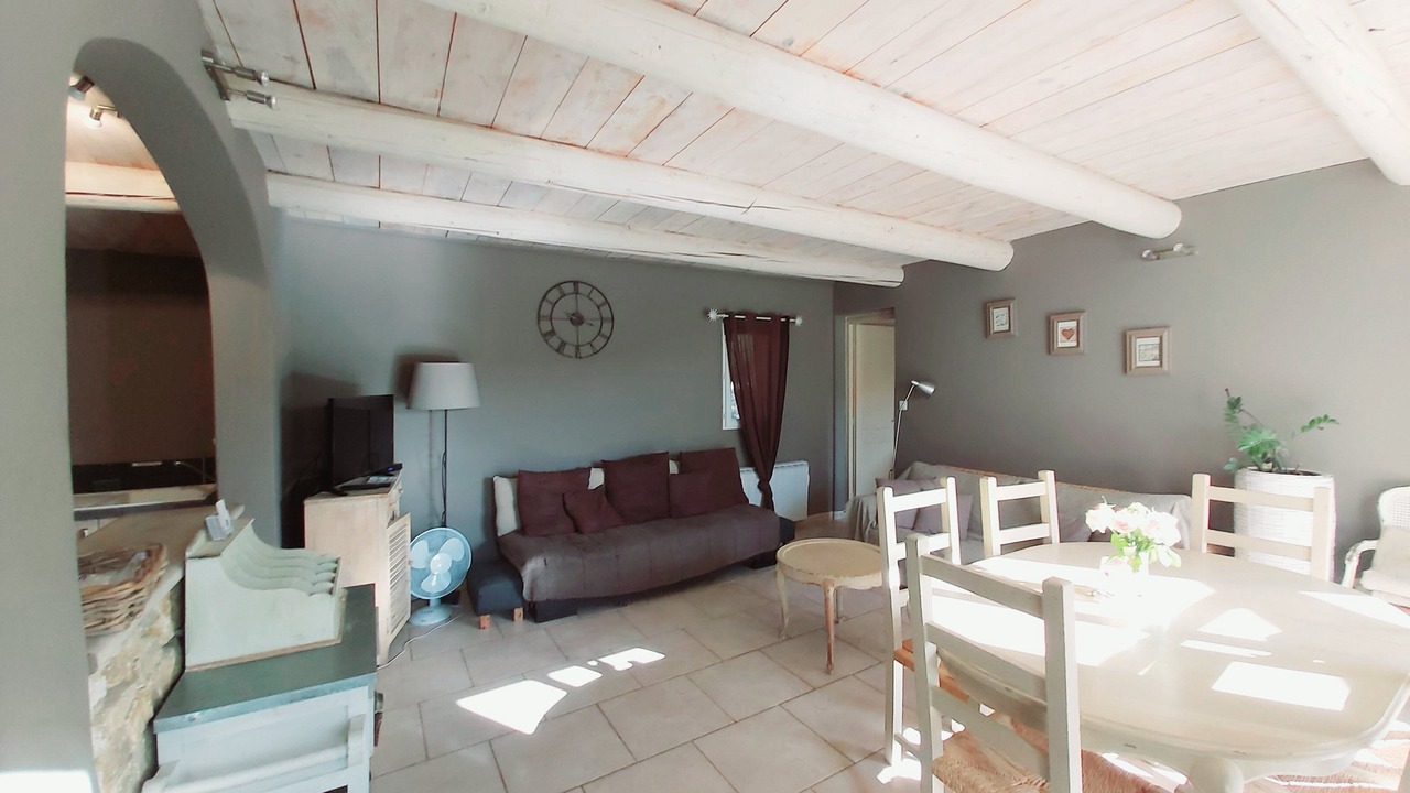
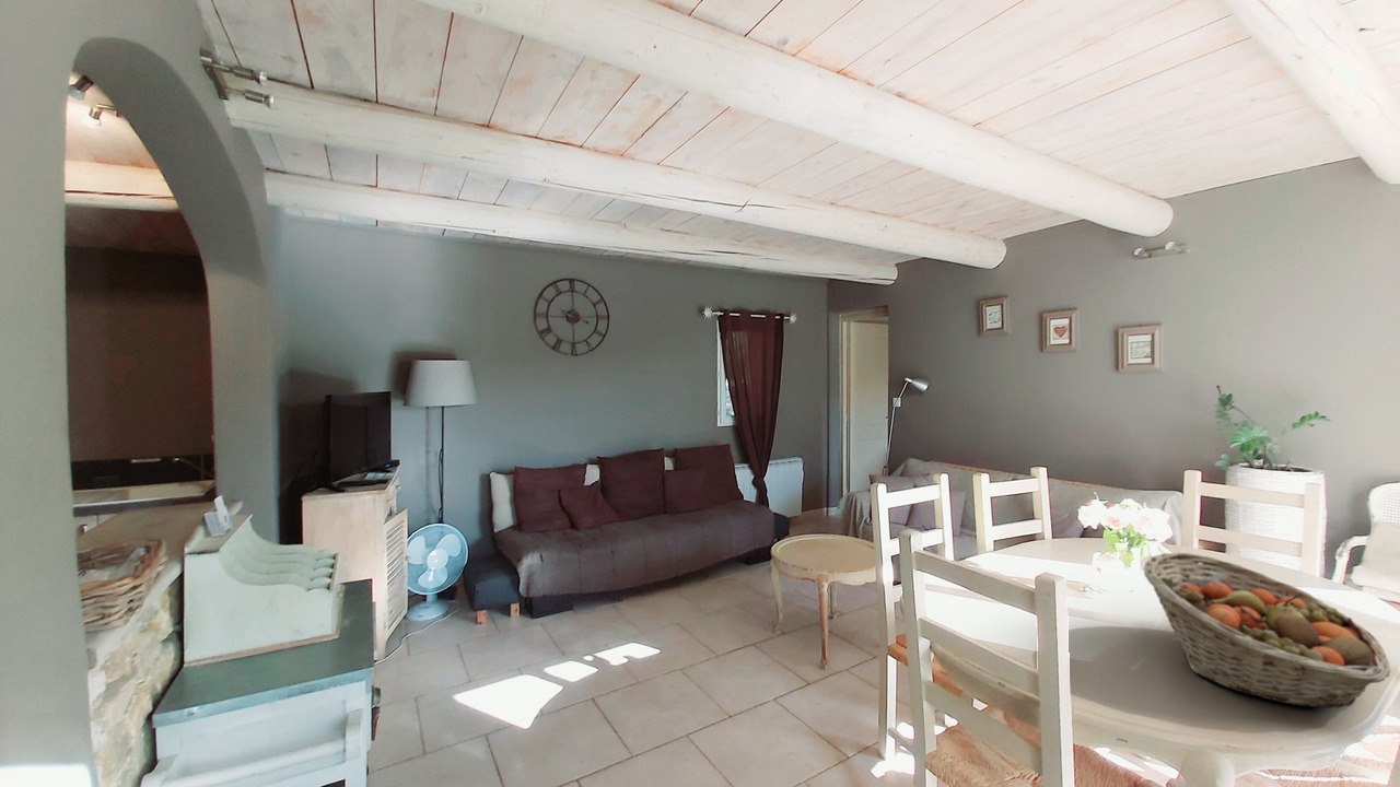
+ fruit basket [1143,551,1391,709]
